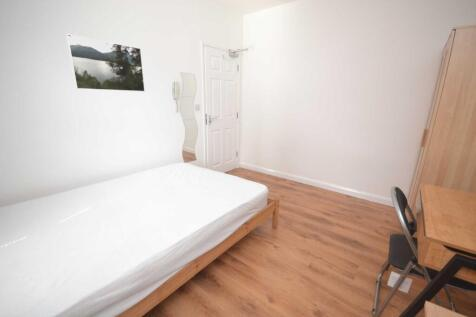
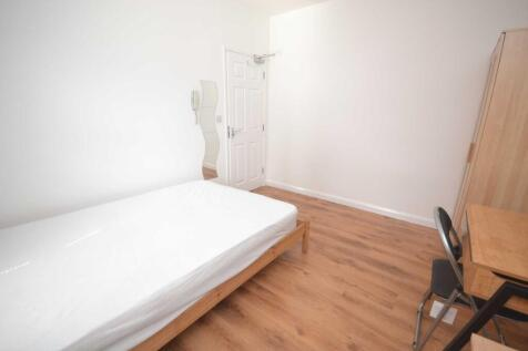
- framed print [65,33,146,93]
